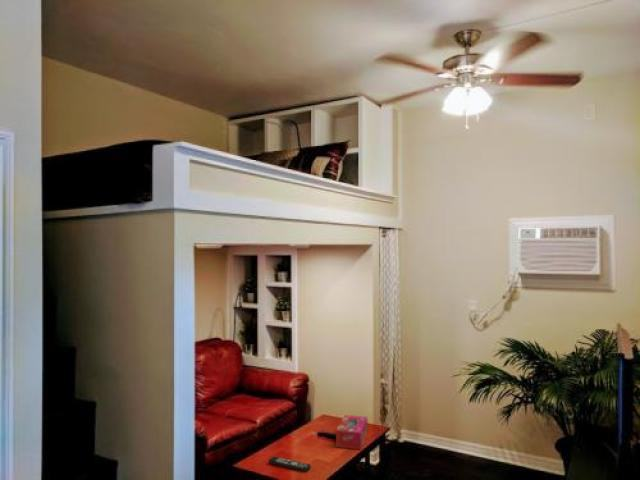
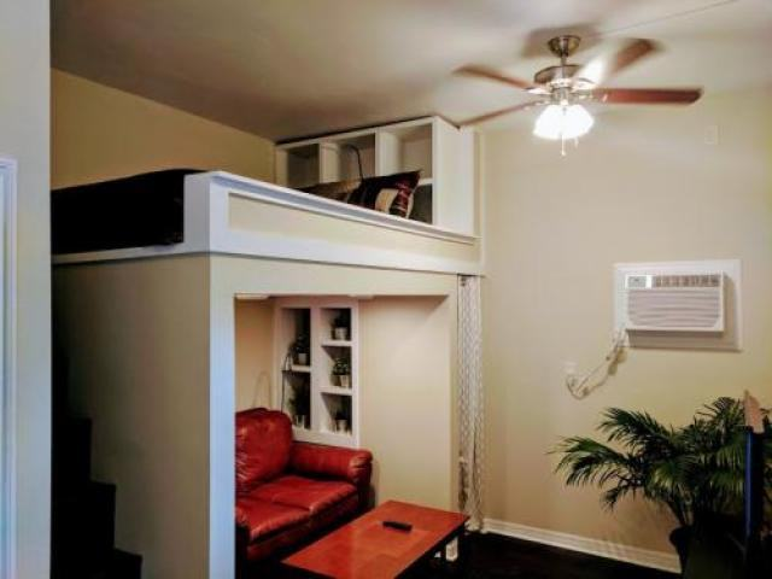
- remote control [267,455,312,473]
- tissue box [335,414,369,450]
